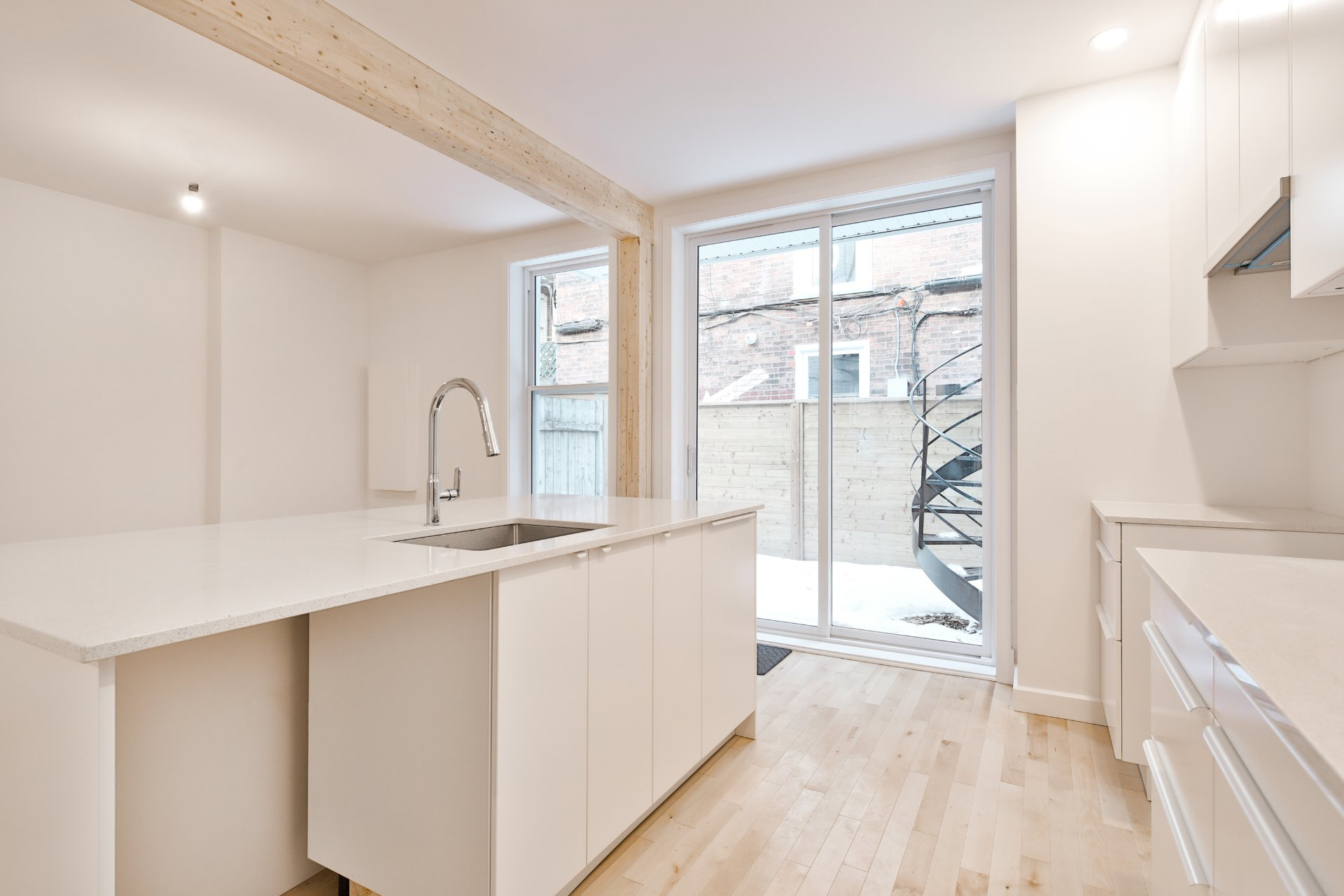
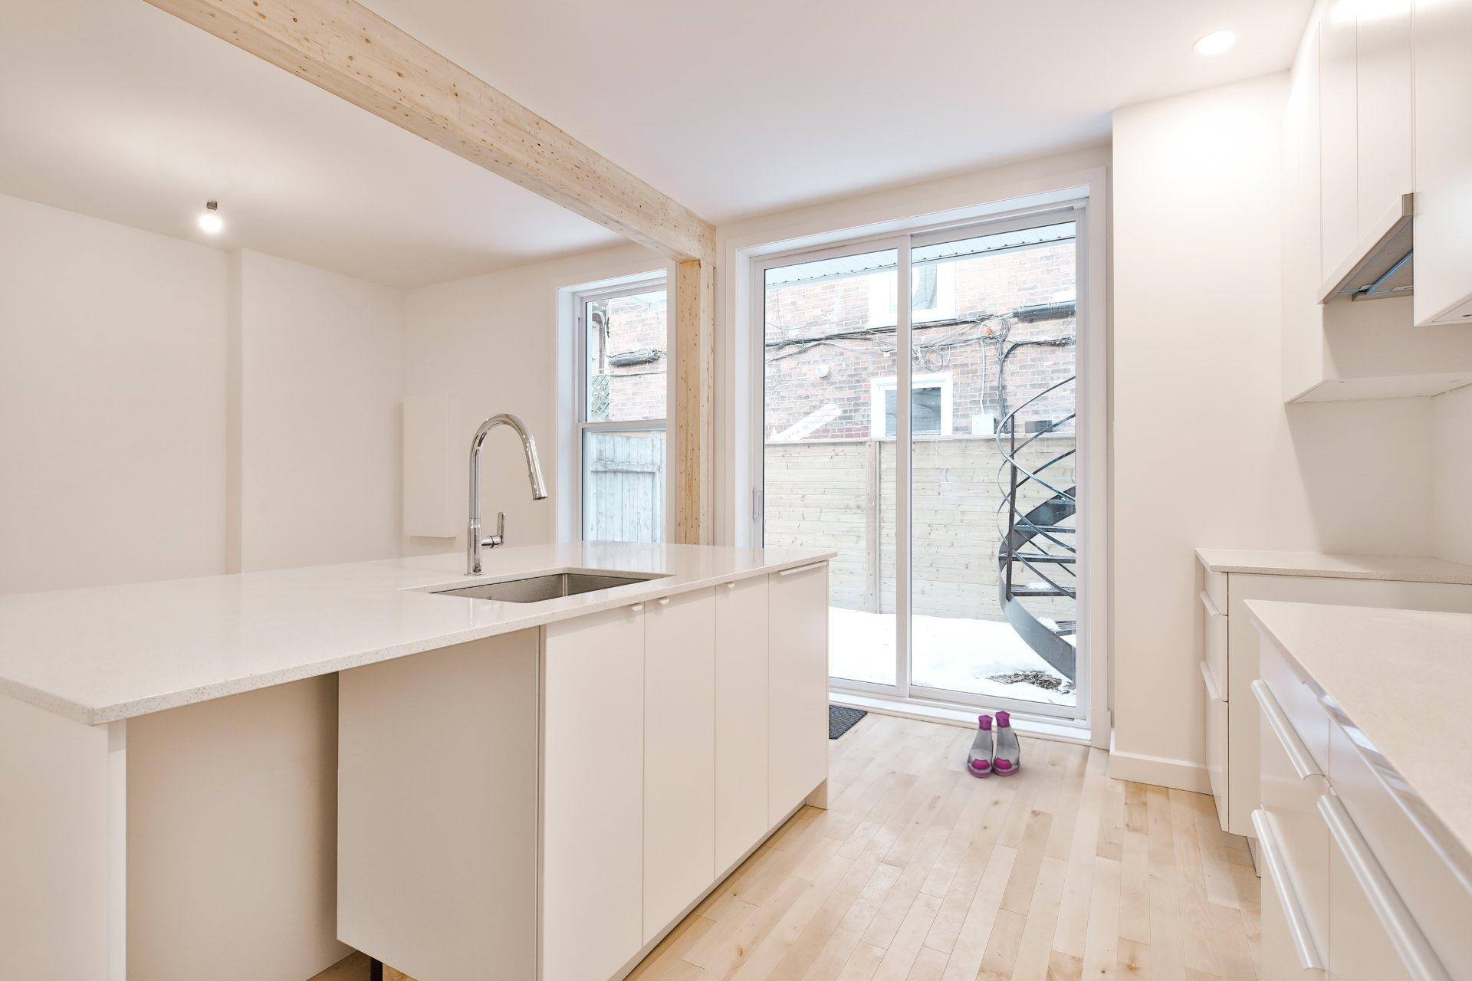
+ boots [967,711,1021,777]
